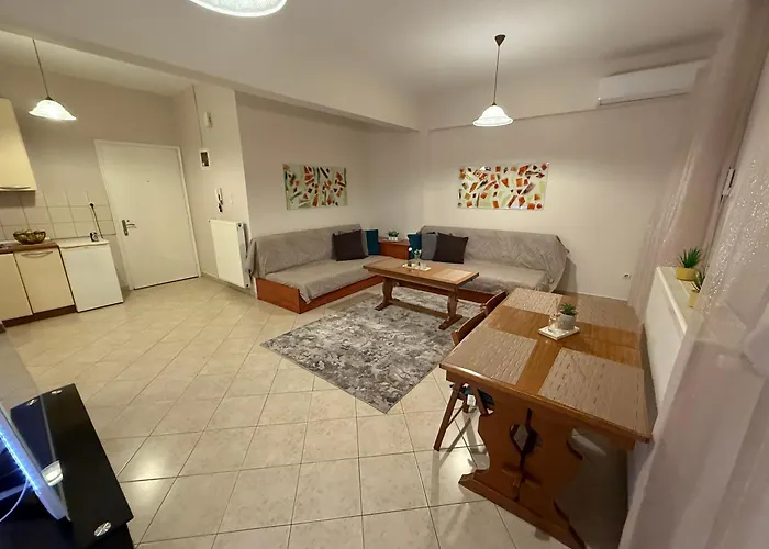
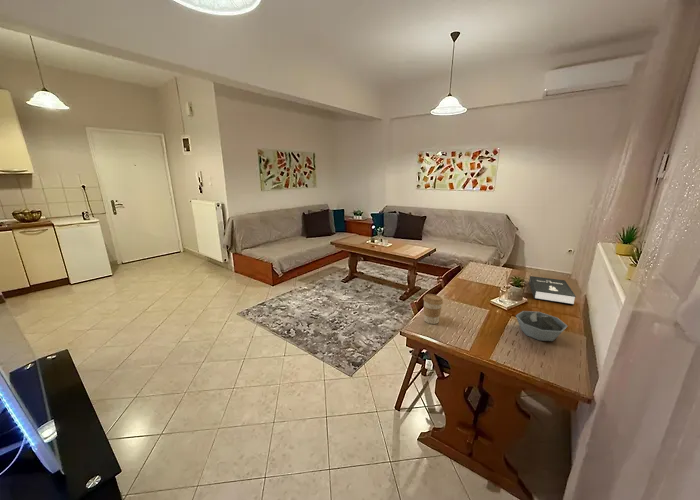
+ coffee cup [422,293,444,325]
+ booklet [528,275,577,305]
+ bowl [515,310,569,342]
